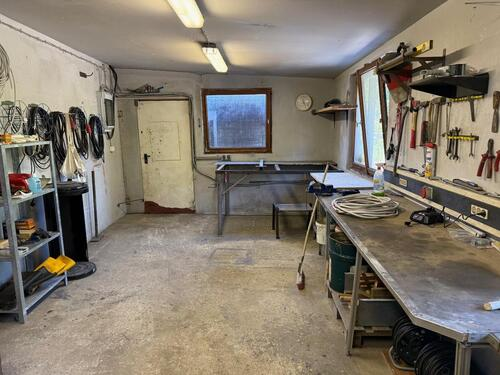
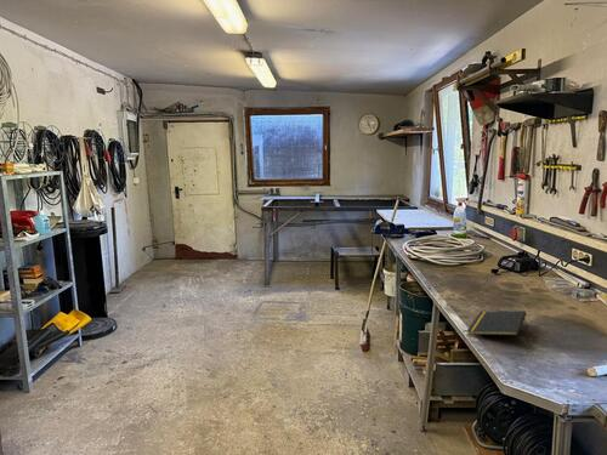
+ notepad [466,309,528,336]
